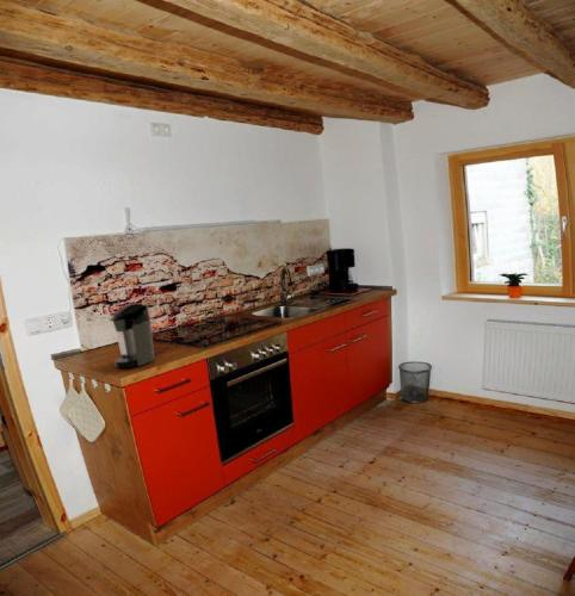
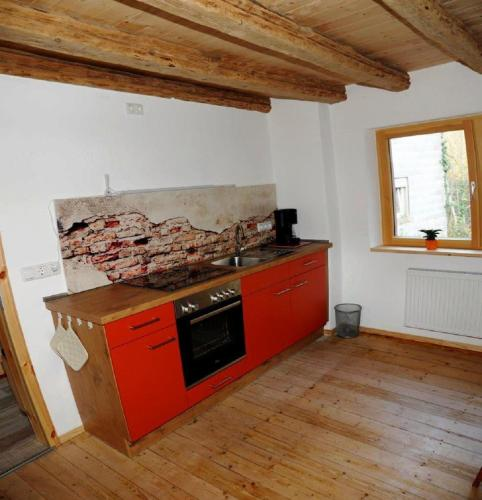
- coffee maker [109,303,155,370]
